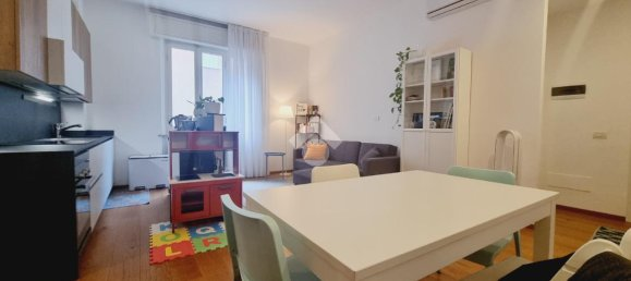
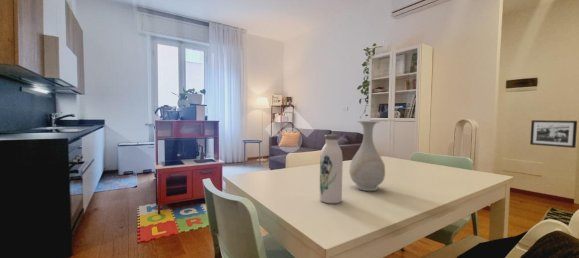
+ water bottle [319,133,344,205]
+ picture frame [529,119,578,149]
+ vase [348,120,386,192]
